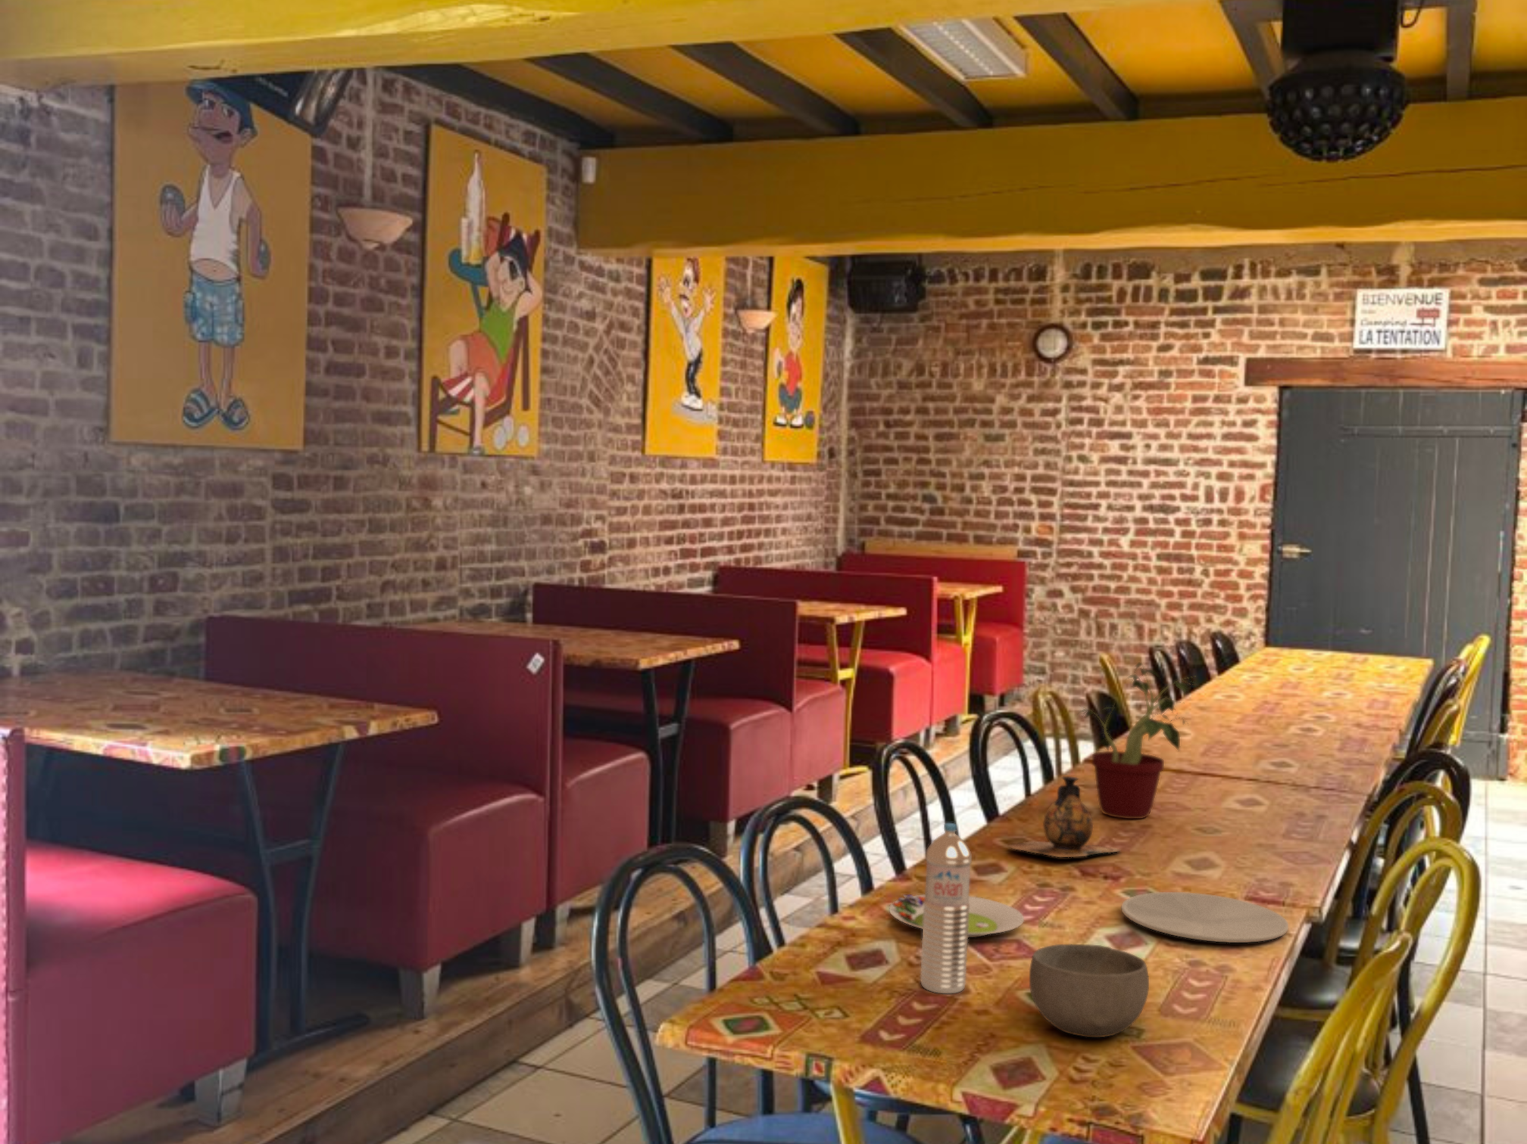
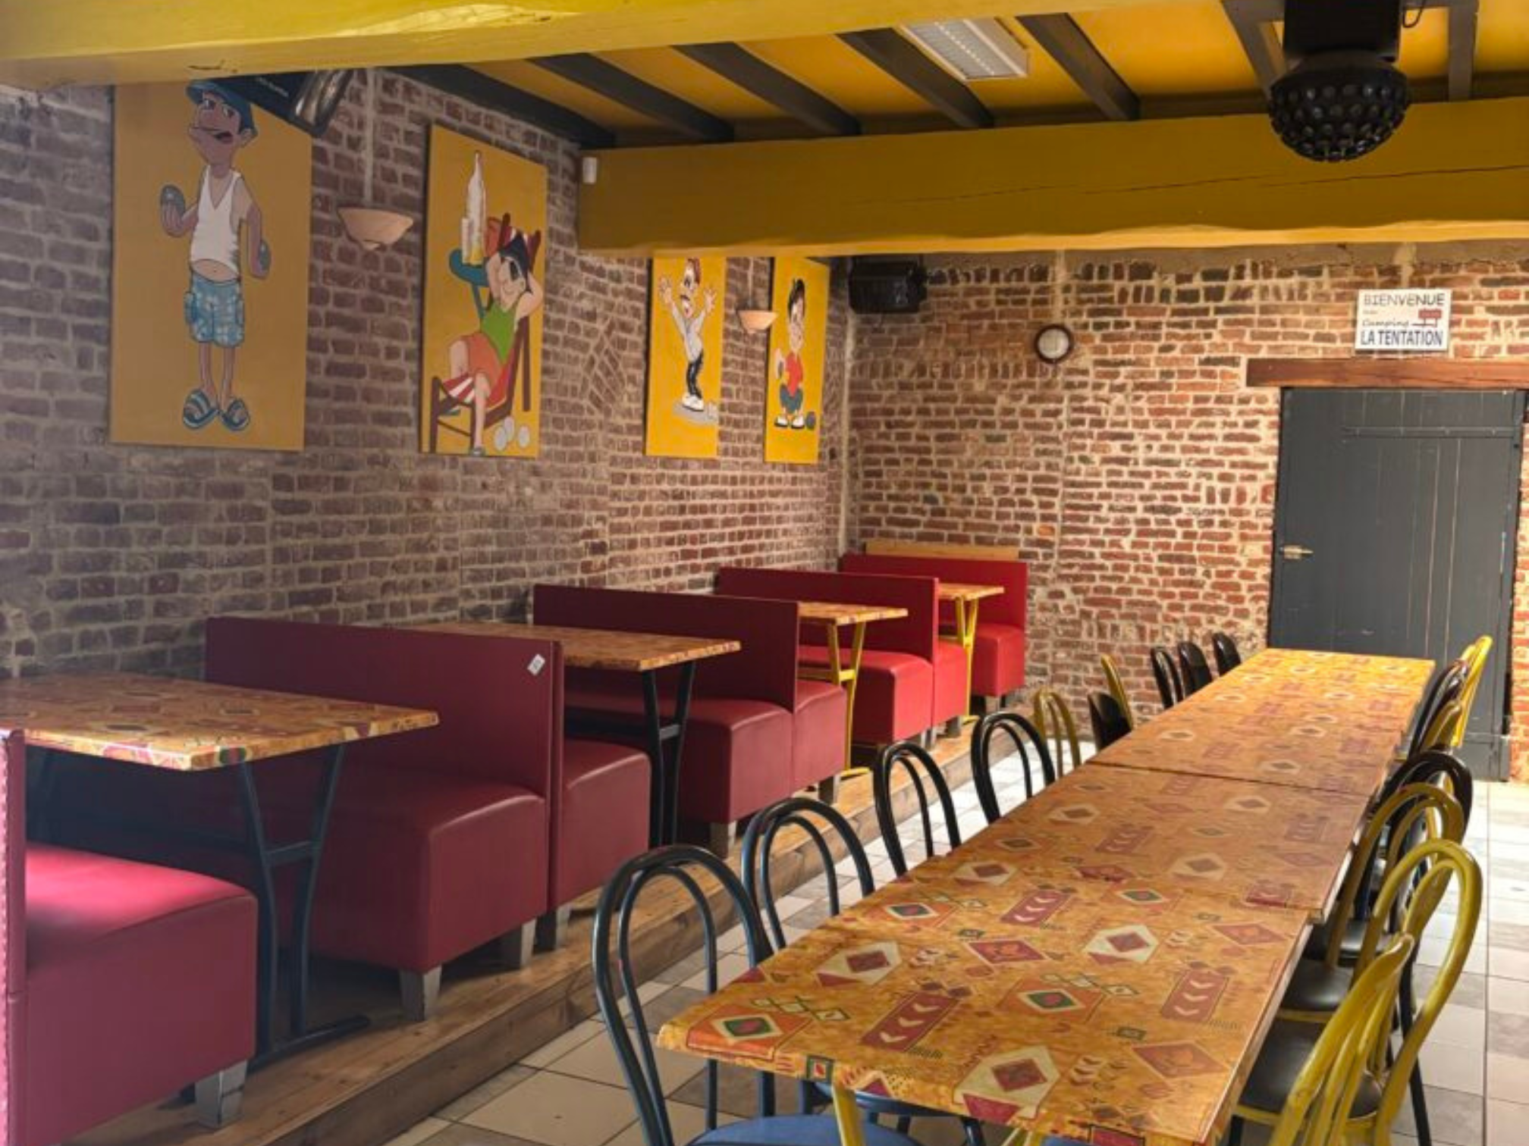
- vase [1005,775,1122,858]
- salad plate [889,894,1024,939]
- potted plant [1076,661,1202,820]
- plate [1121,892,1289,943]
- water bottle [920,822,973,994]
- bowl [1028,943,1149,1038]
